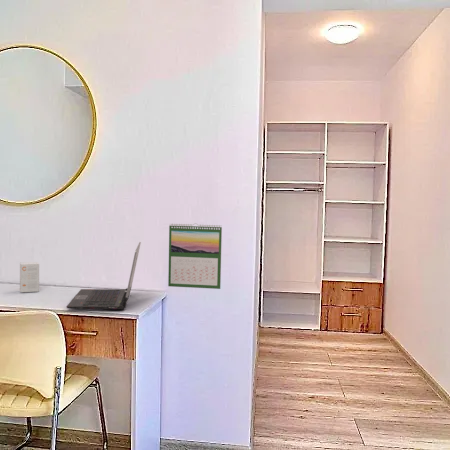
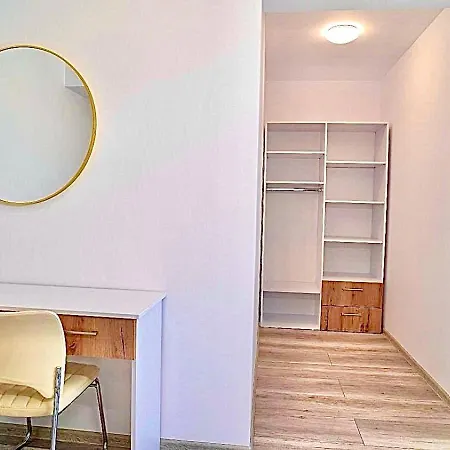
- calendar [167,222,223,290]
- laptop computer [66,241,142,310]
- small box [19,261,40,293]
